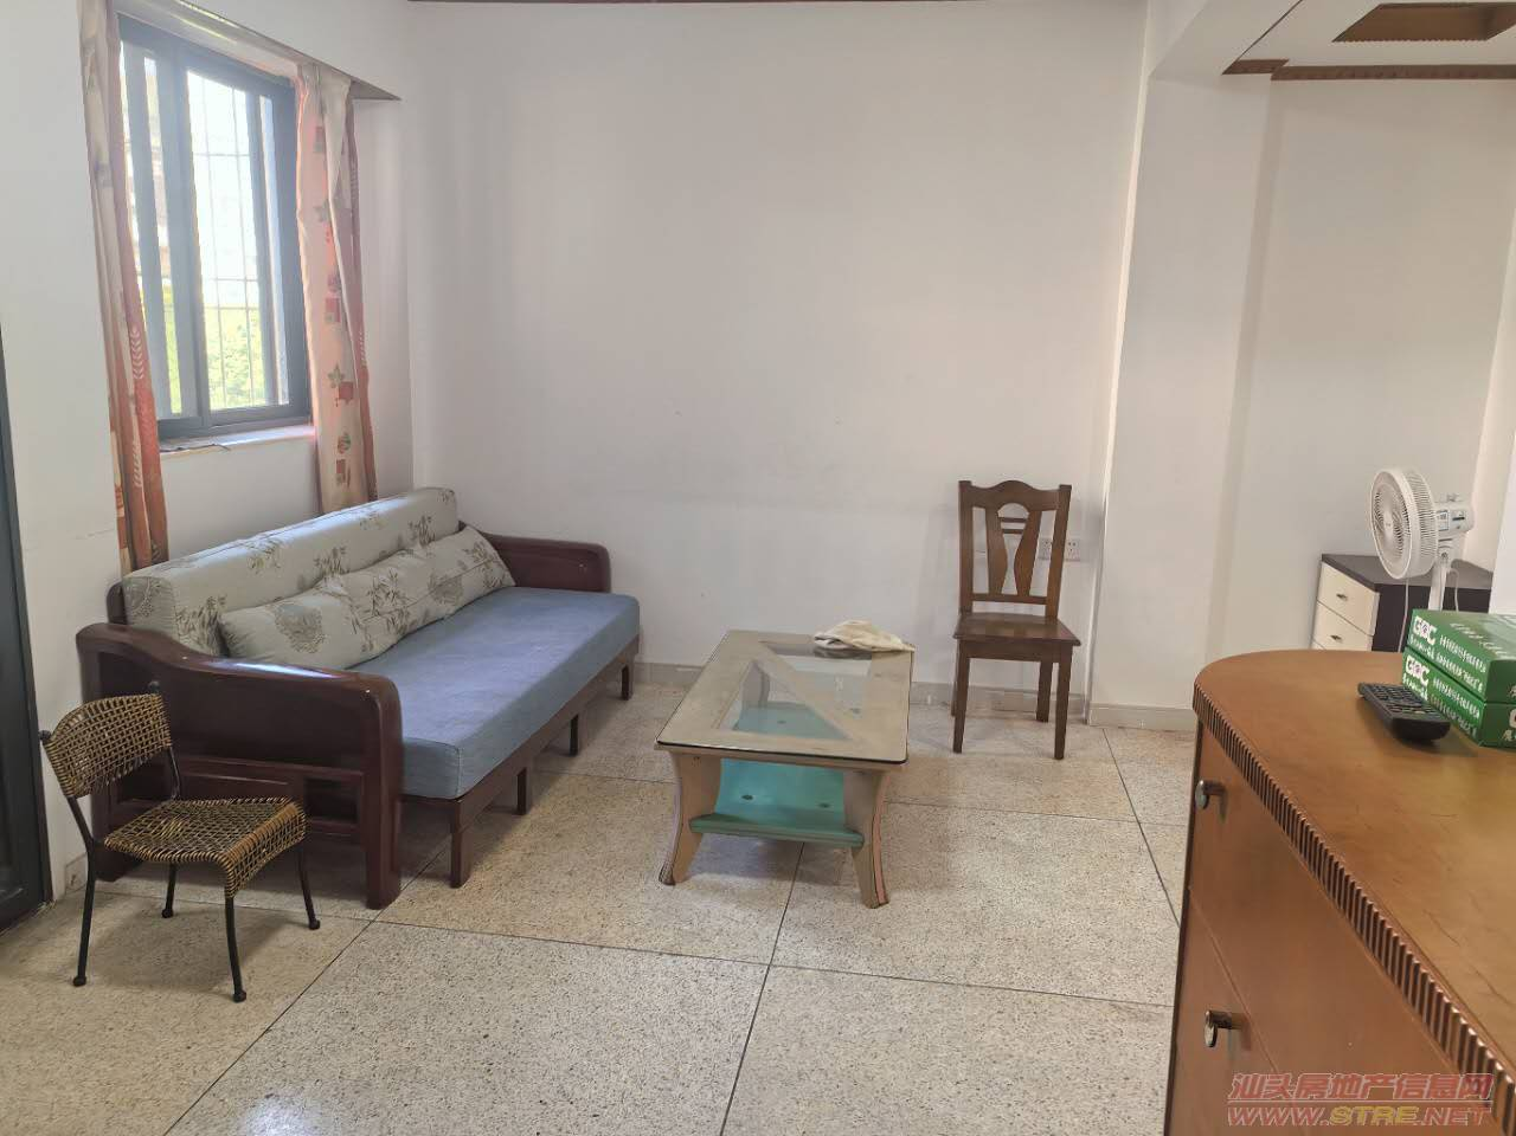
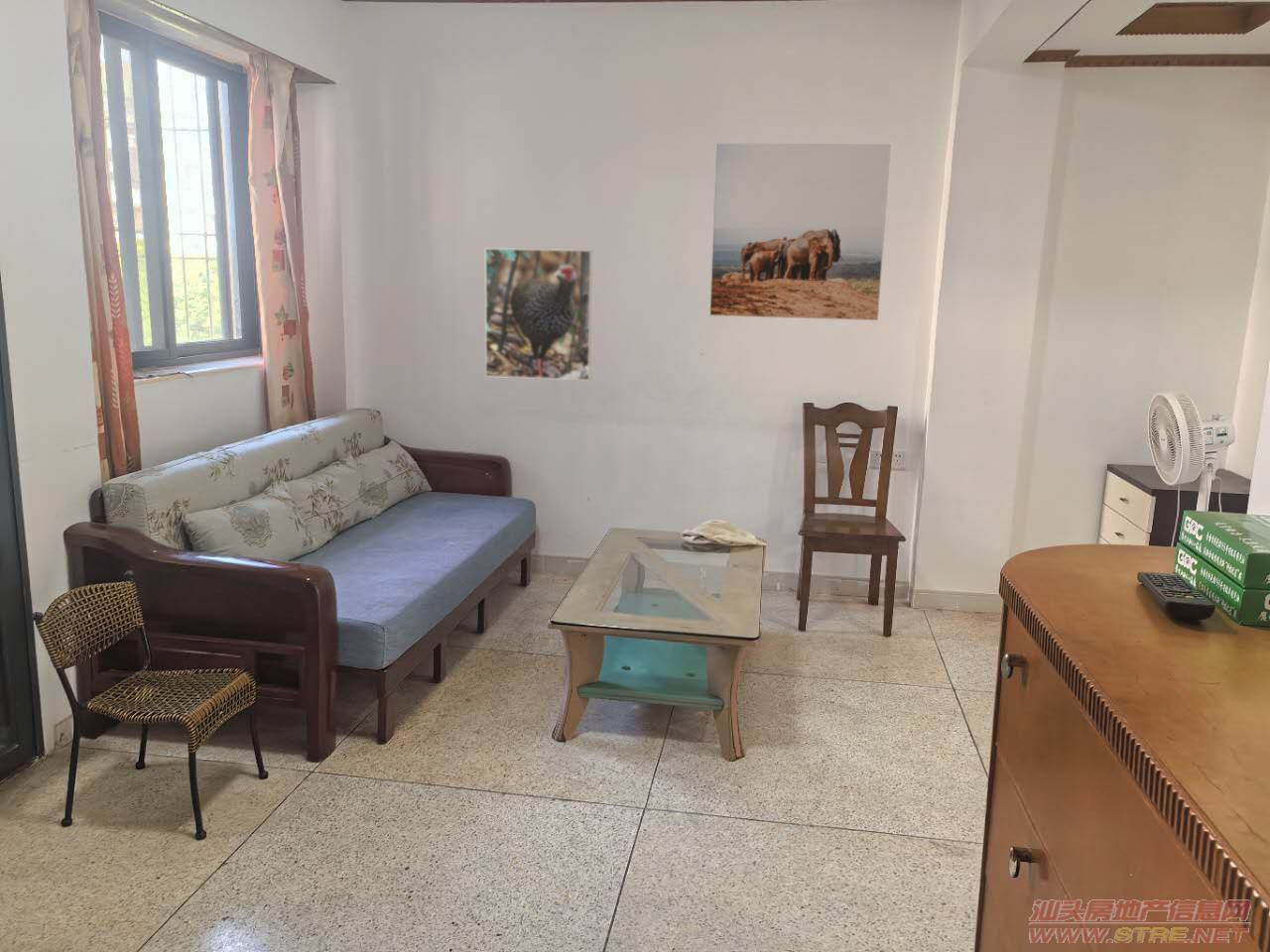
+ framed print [708,142,892,321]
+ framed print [484,247,593,381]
